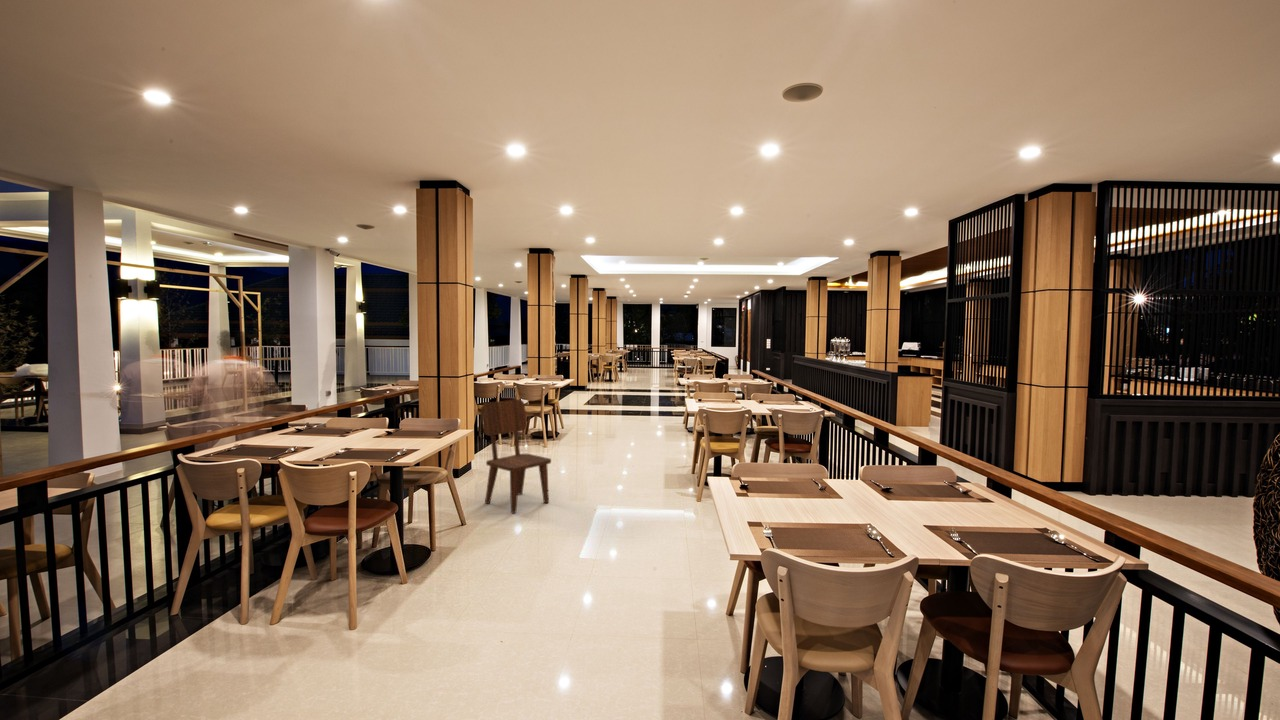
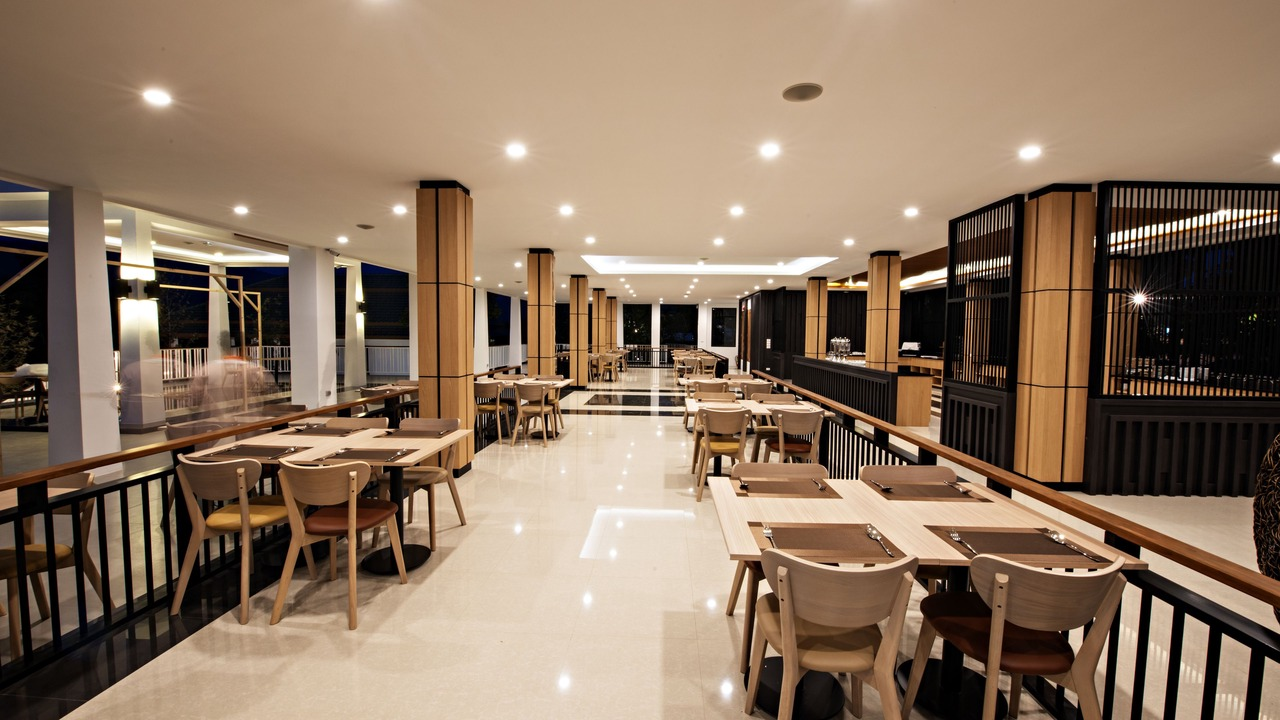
- dining chair [480,398,552,514]
